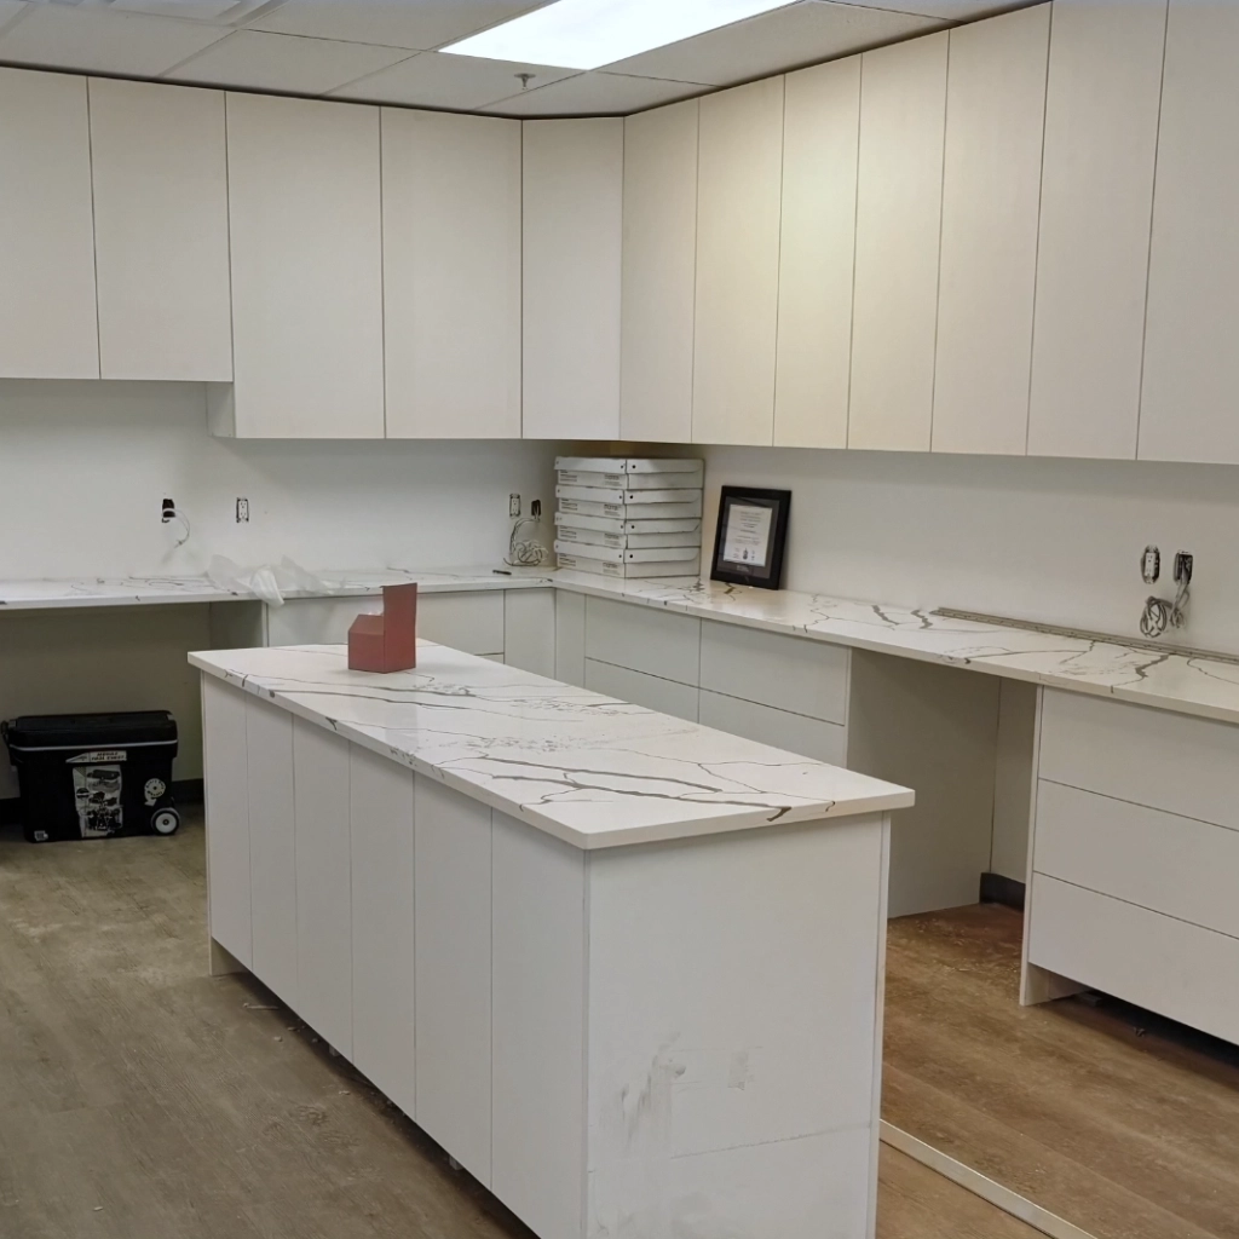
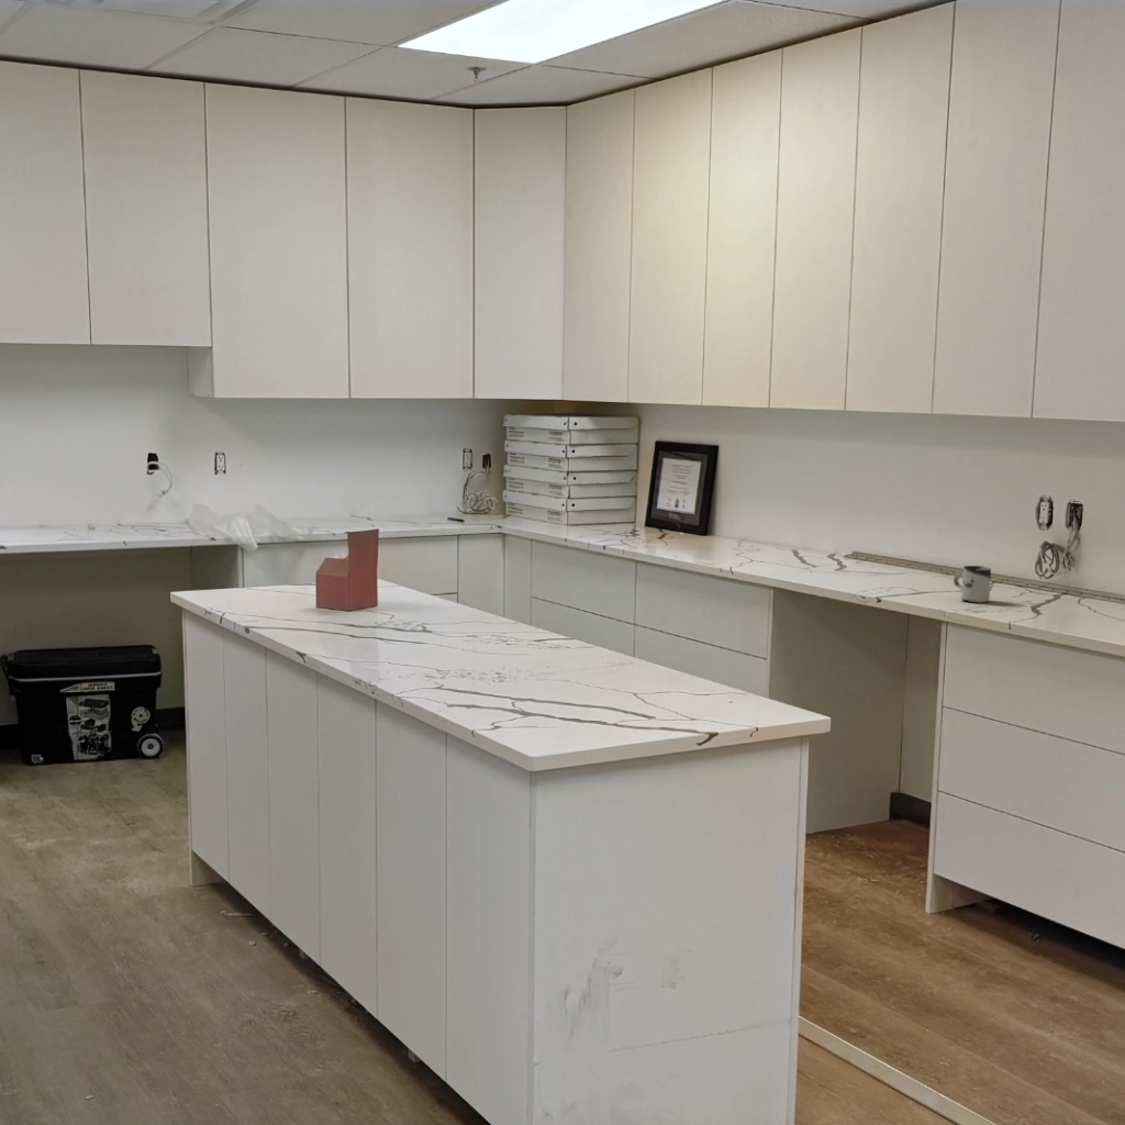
+ cup [953,565,992,603]
